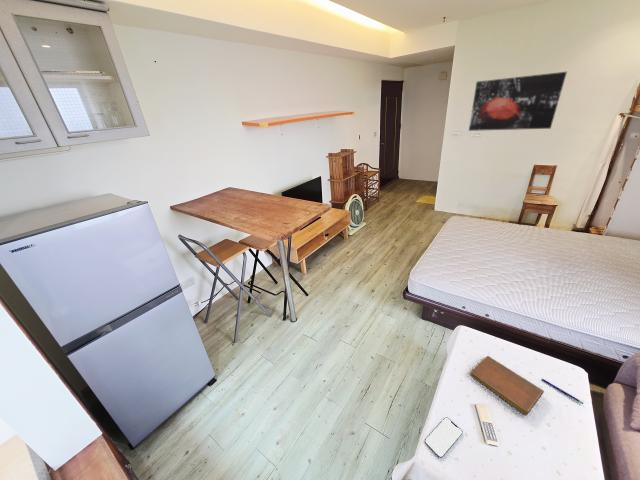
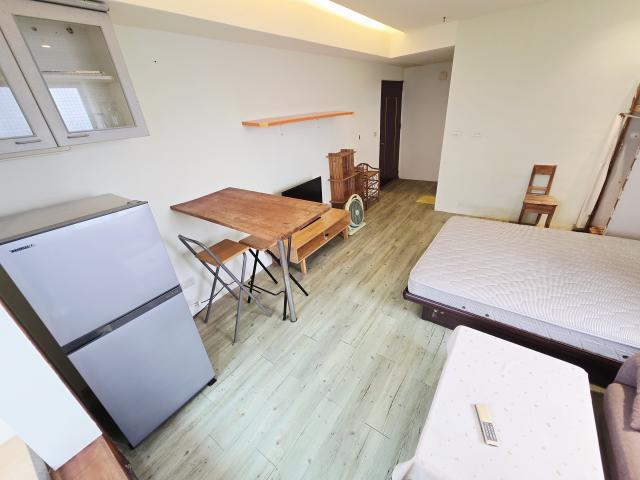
- smartphone [424,416,464,459]
- pen [541,378,584,405]
- wall art [468,71,568,132]
- notebook [469,355,545,417]
